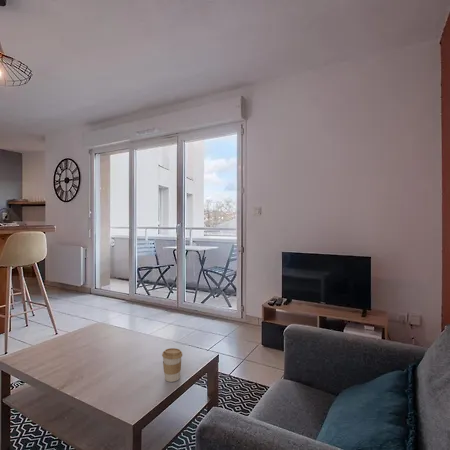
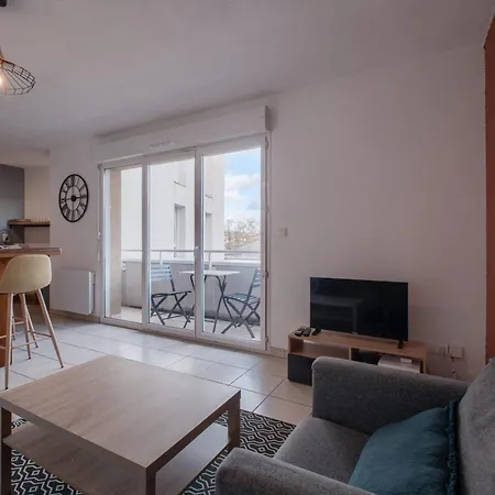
- coffee cup [161,347,183,383]
